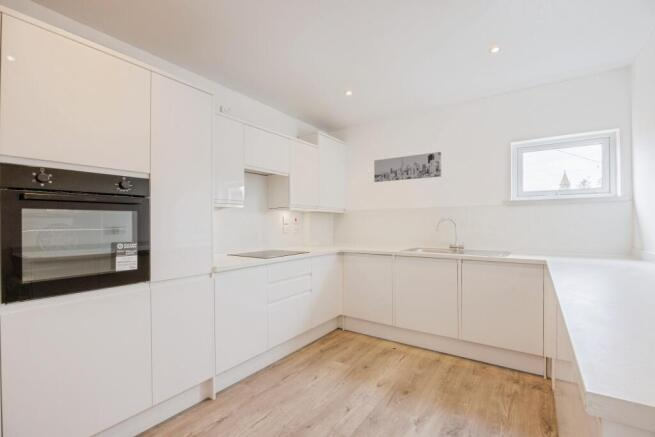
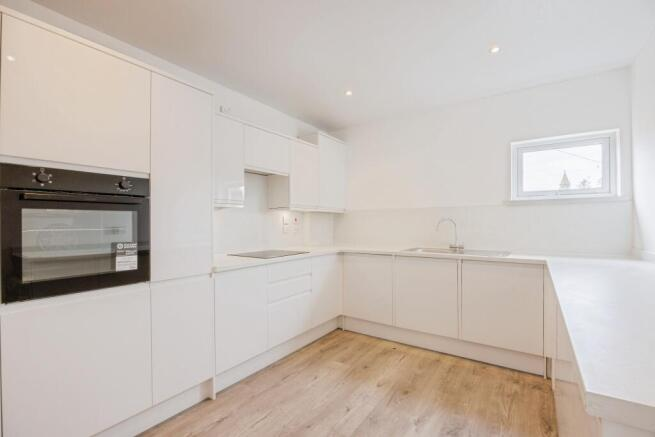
- wall art [373,151,442,183]
